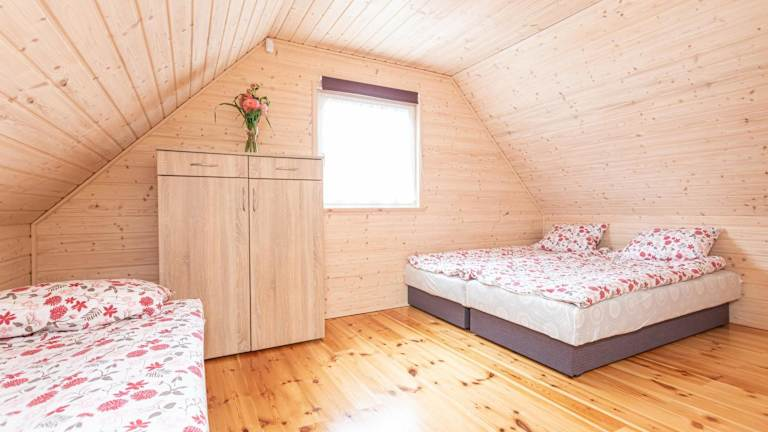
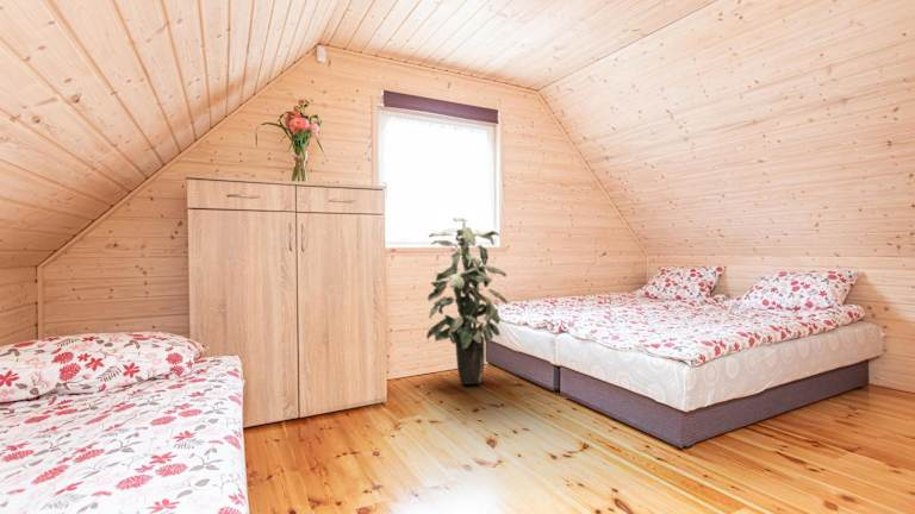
+ indoor plant [425,217,509,386]
